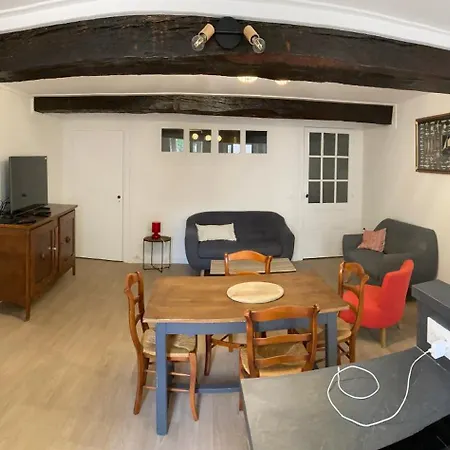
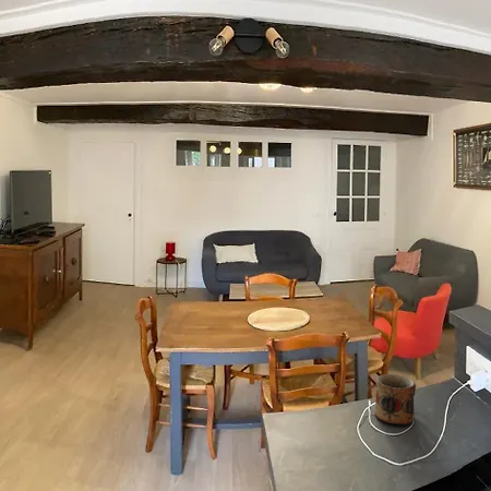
+ mug [374,373,417,426]
